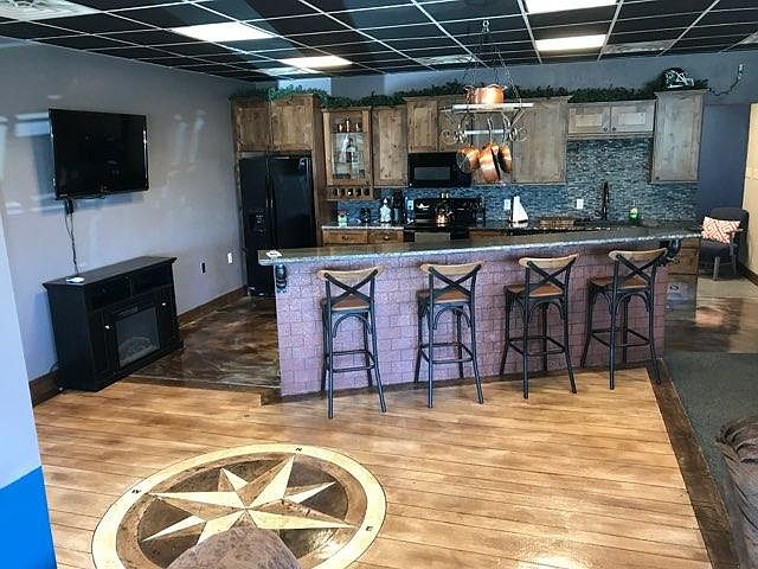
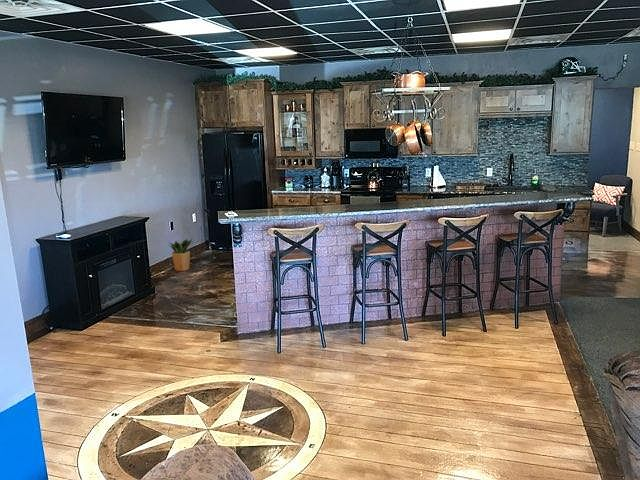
+ potted plant [167,238,193,272]
